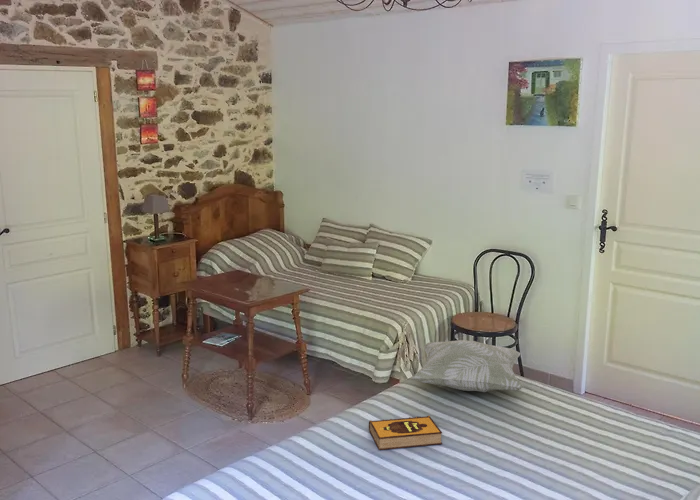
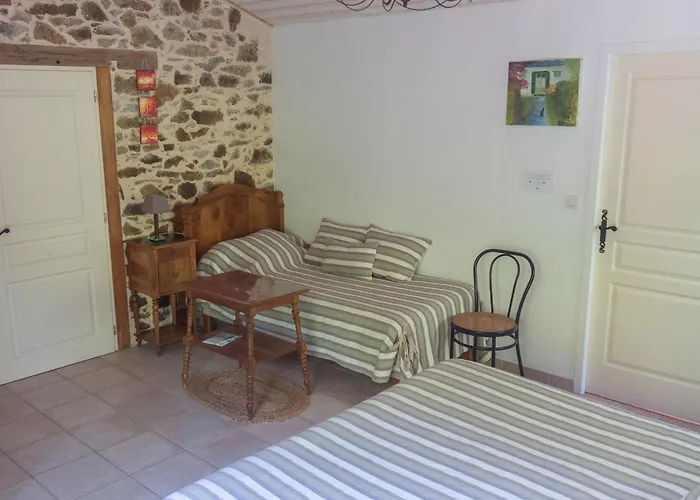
- hardback book [368,415,443,451]
- decorative pillow [411,339,525,393]
